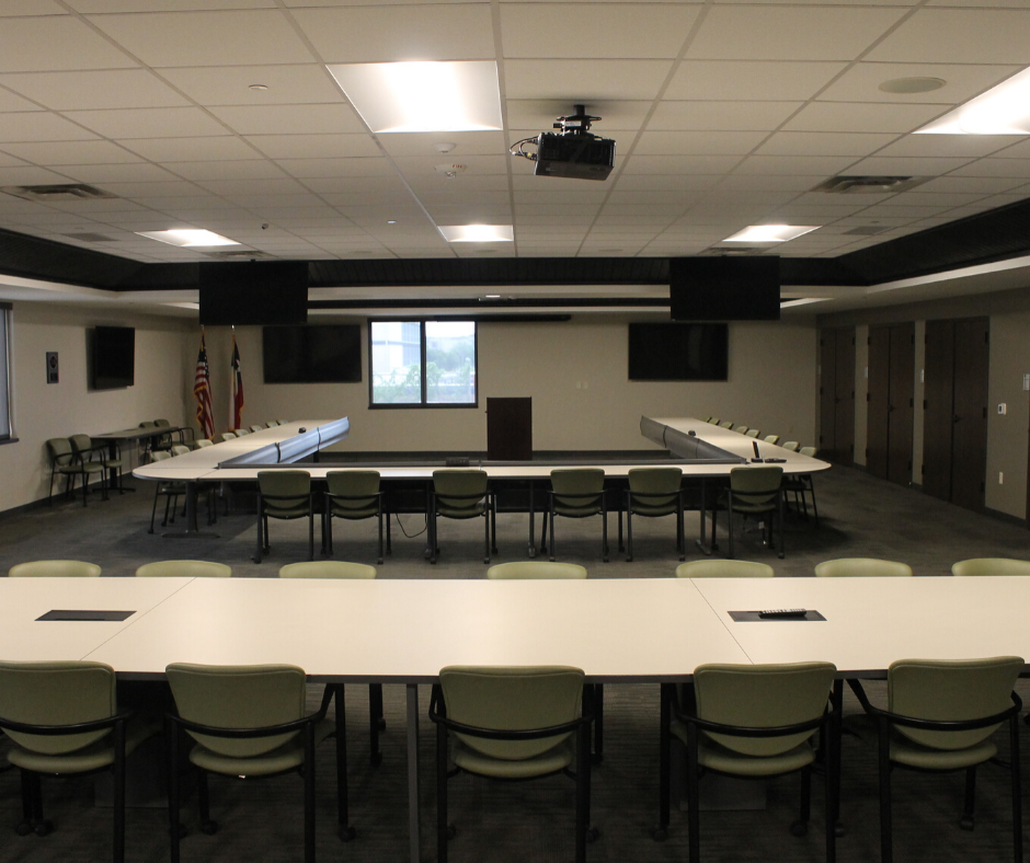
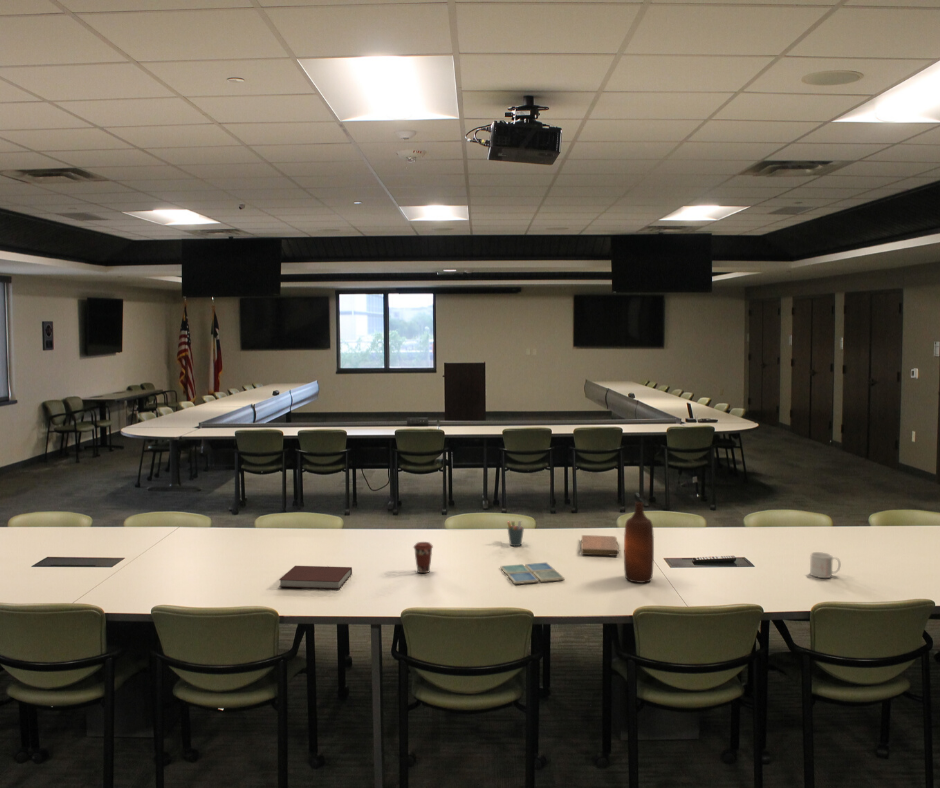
+ notebook [278,565,353,590]
+ coffee cup [412,541,434,574]
+ mug [809,551,842,579]
+ pen holder [506,520,525,547]
+ drink coaster [500,561,565,585]
+ notebook [580,534,620,557]
+ bottle [623,501,655,584]
